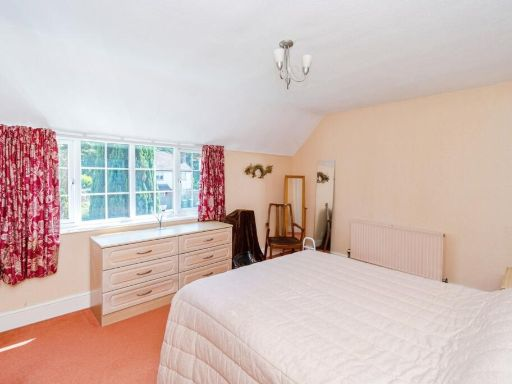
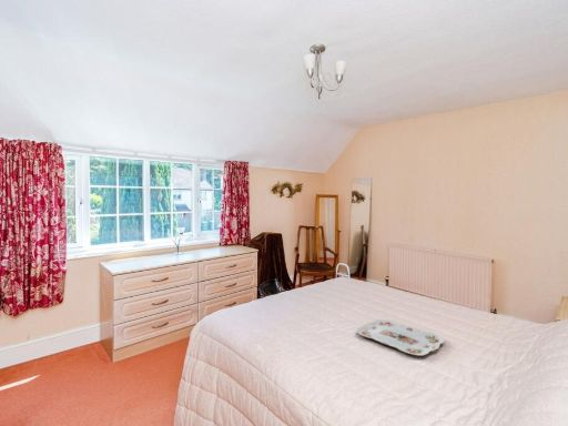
+ serving tray [356,318,445,357]
